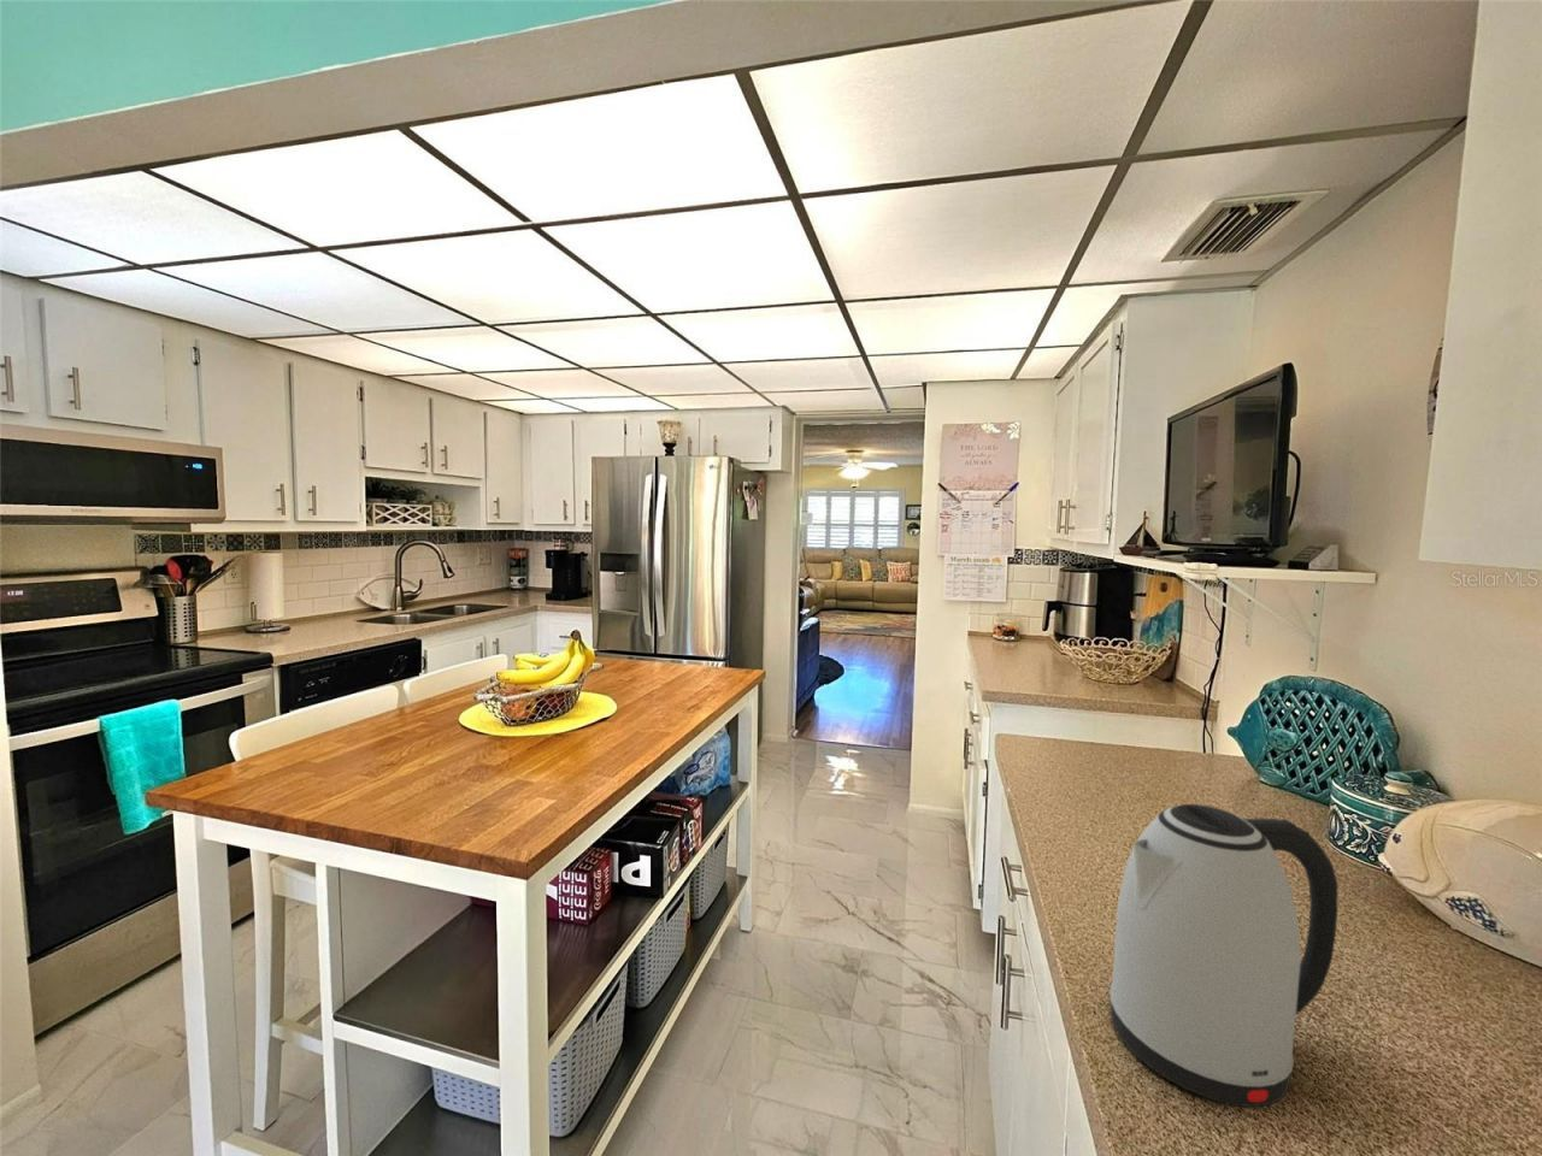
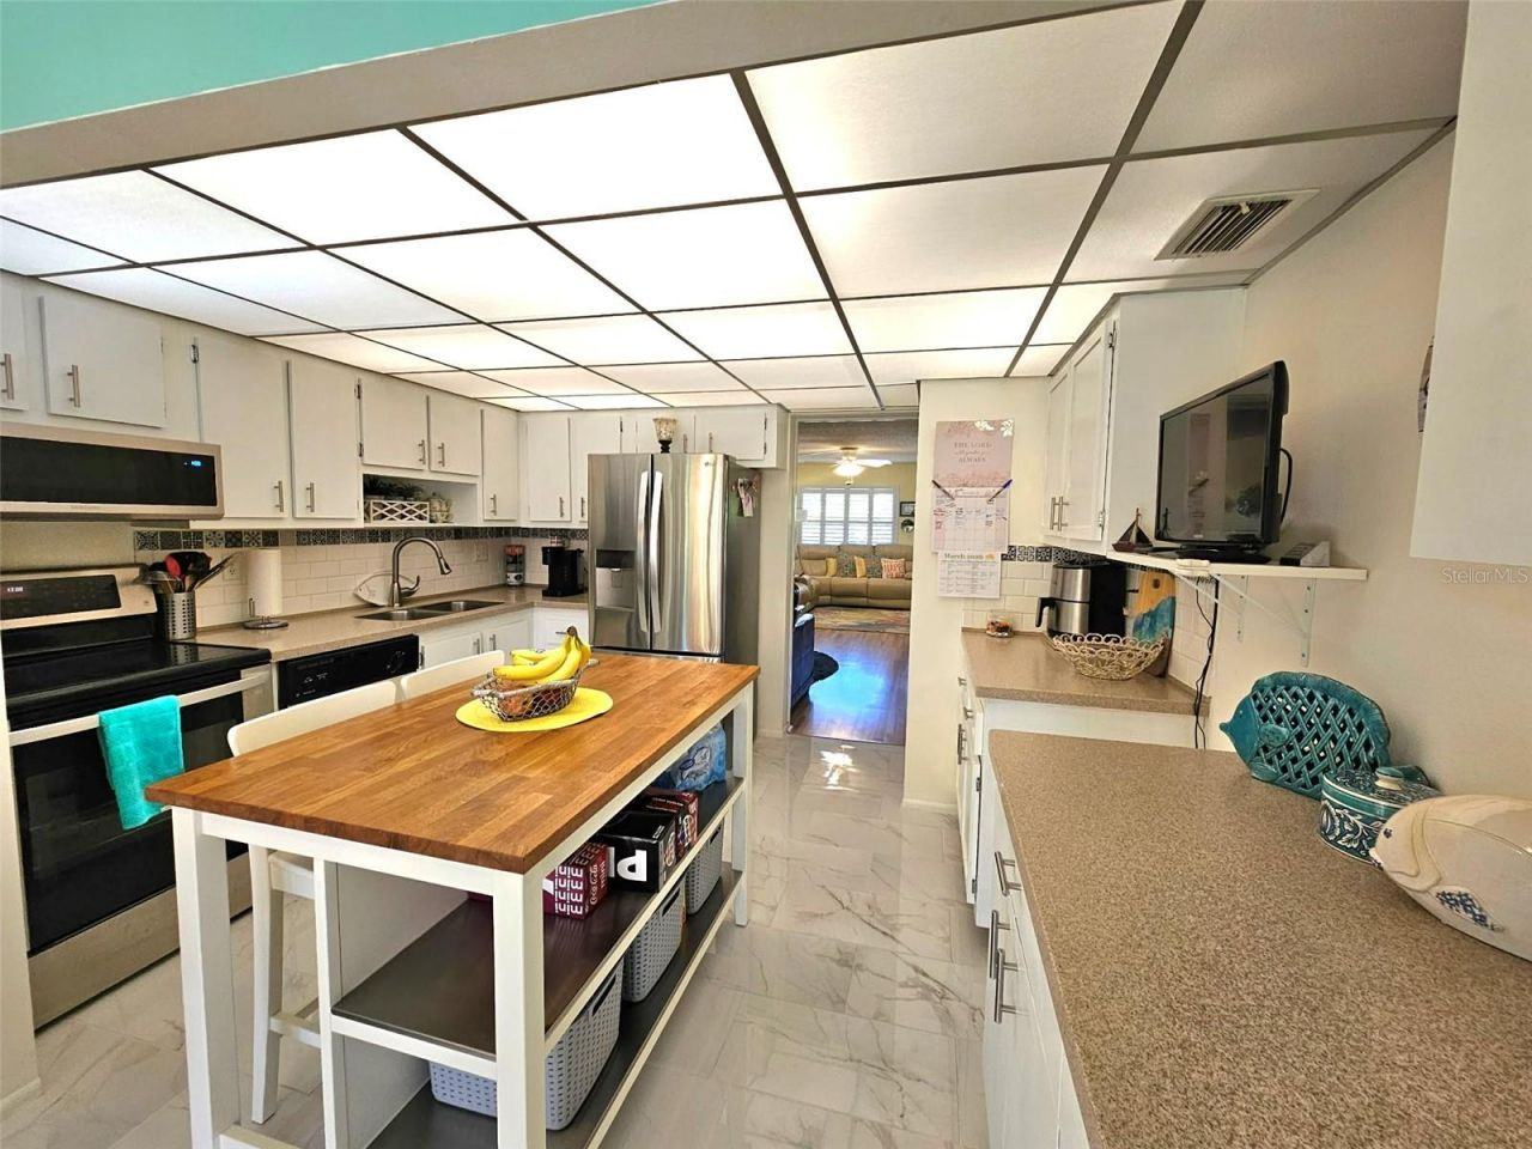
- kettle [1109,803,1338,1107]
